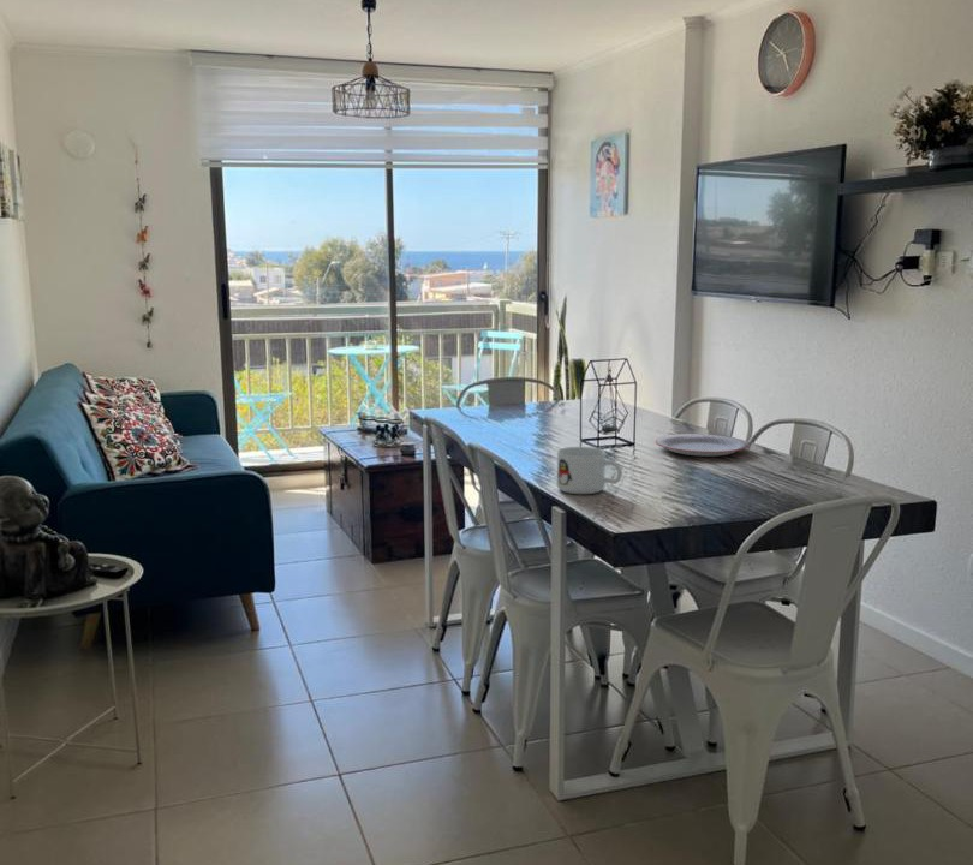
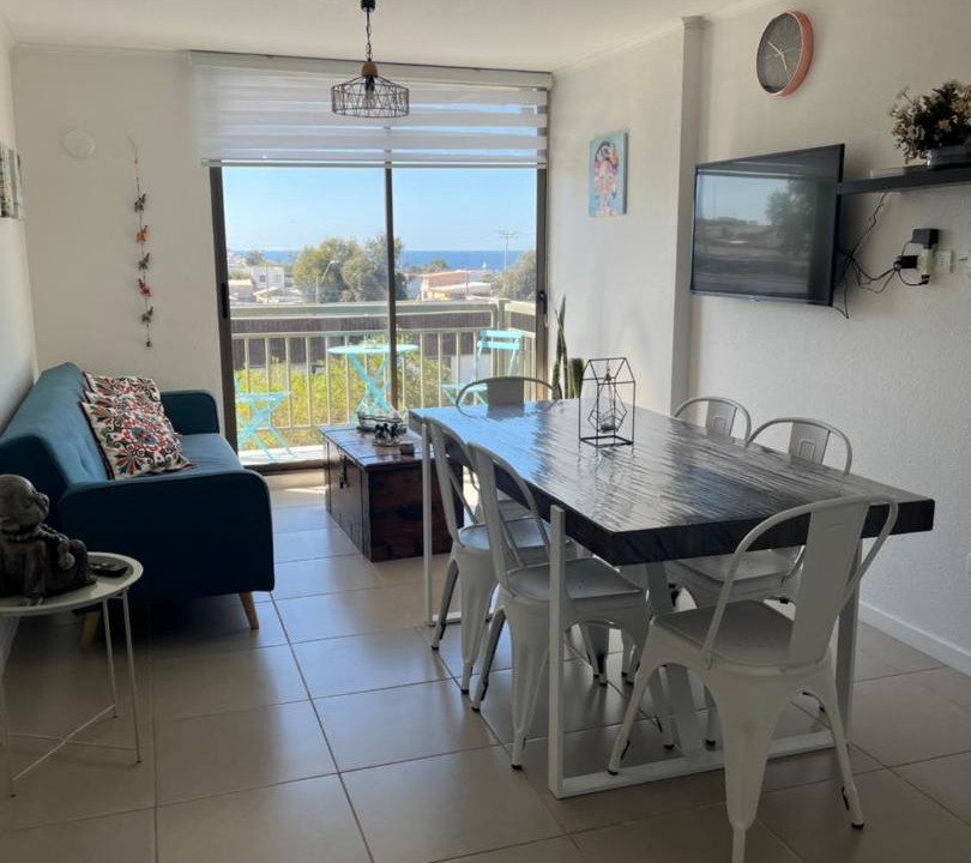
- mug [555,446,623,495]
- plate [655,432,750,458]
